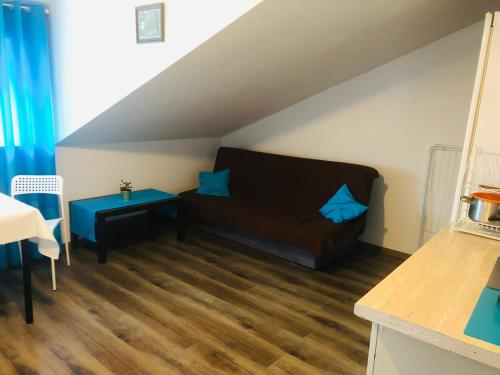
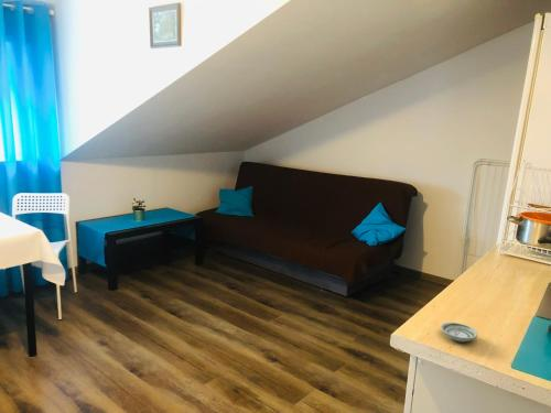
+ saucer [440,322,478,343]
